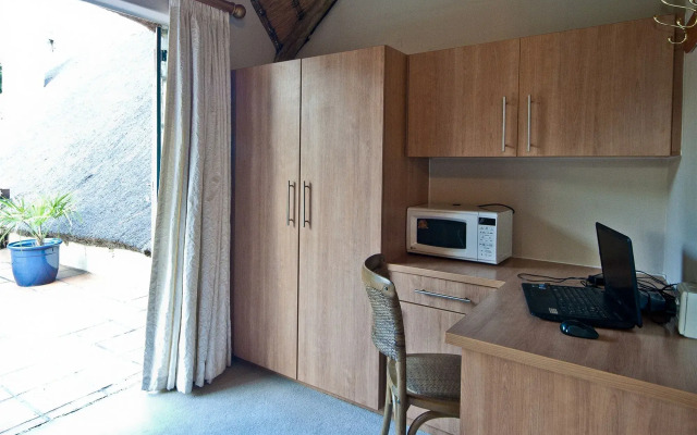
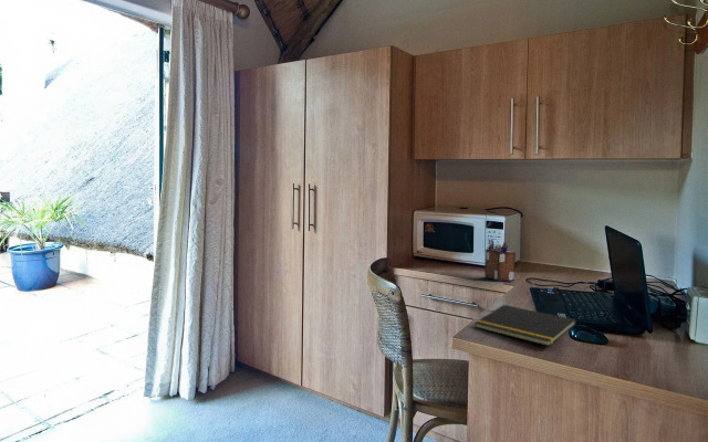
+ notepad [473,304,577,347]
+ desk organizer [483,238,517,282]
